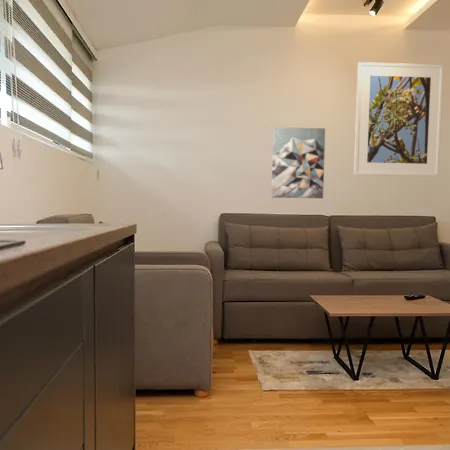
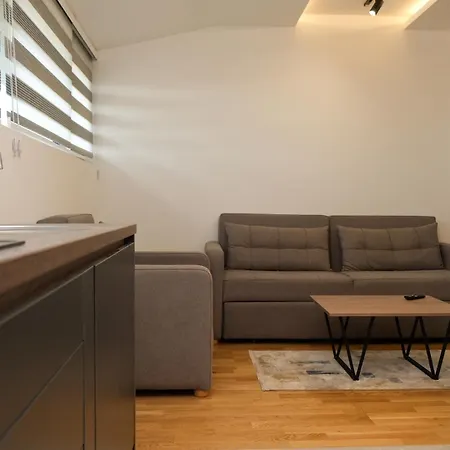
- wall art [270,126,326,199]
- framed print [353,61,445,177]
